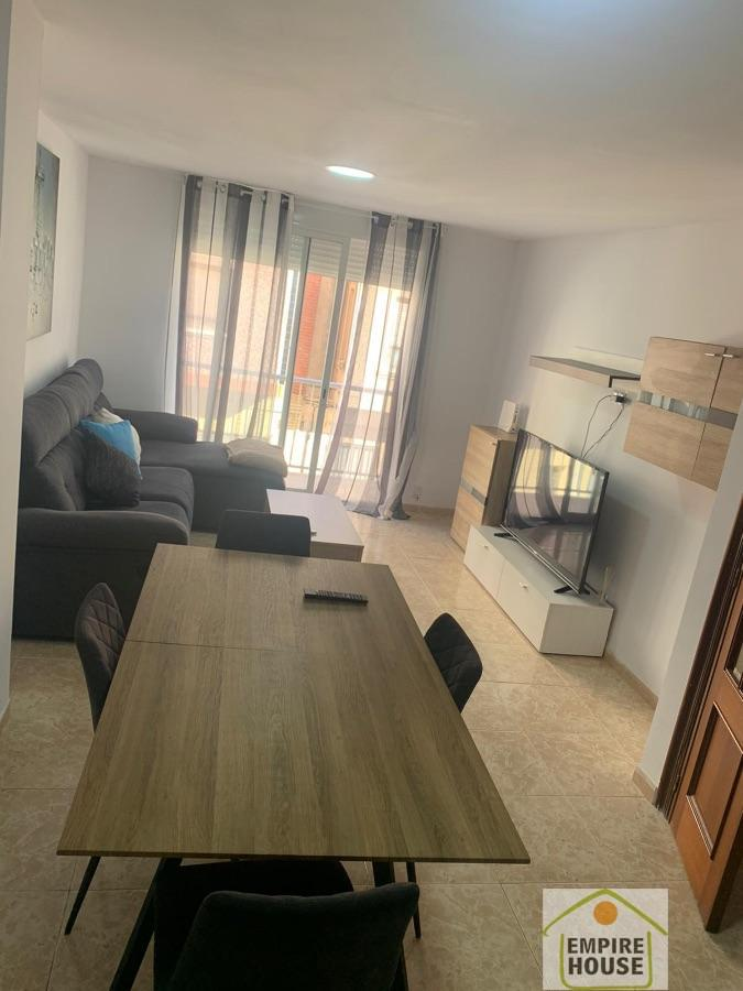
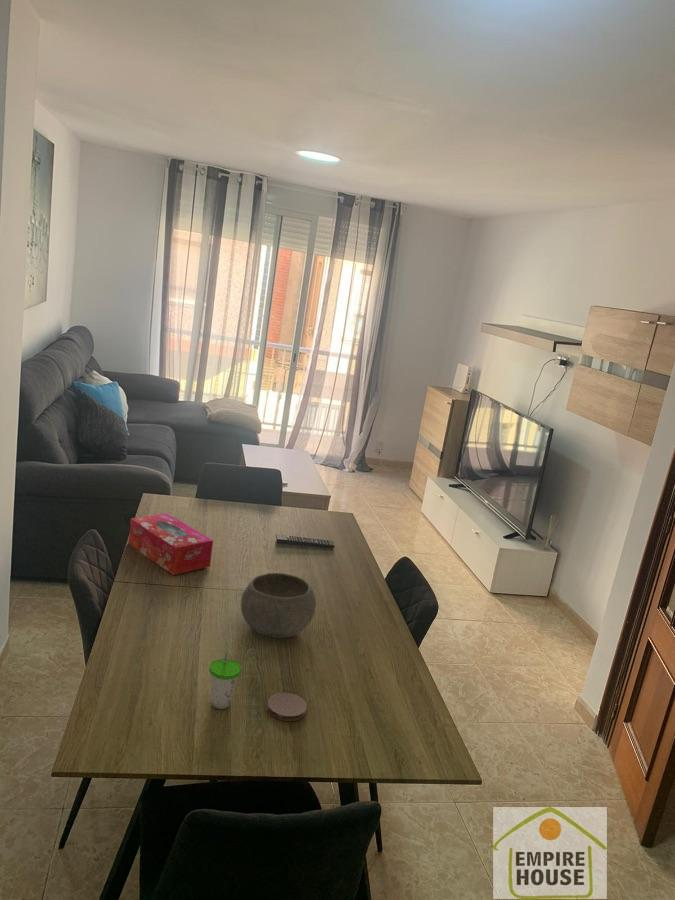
+ cup [208,641,242,710]
+ tissue box [128,512,214,576]
+ coaster [266,692,308,722]
+ bowl [240,572,317,639]
